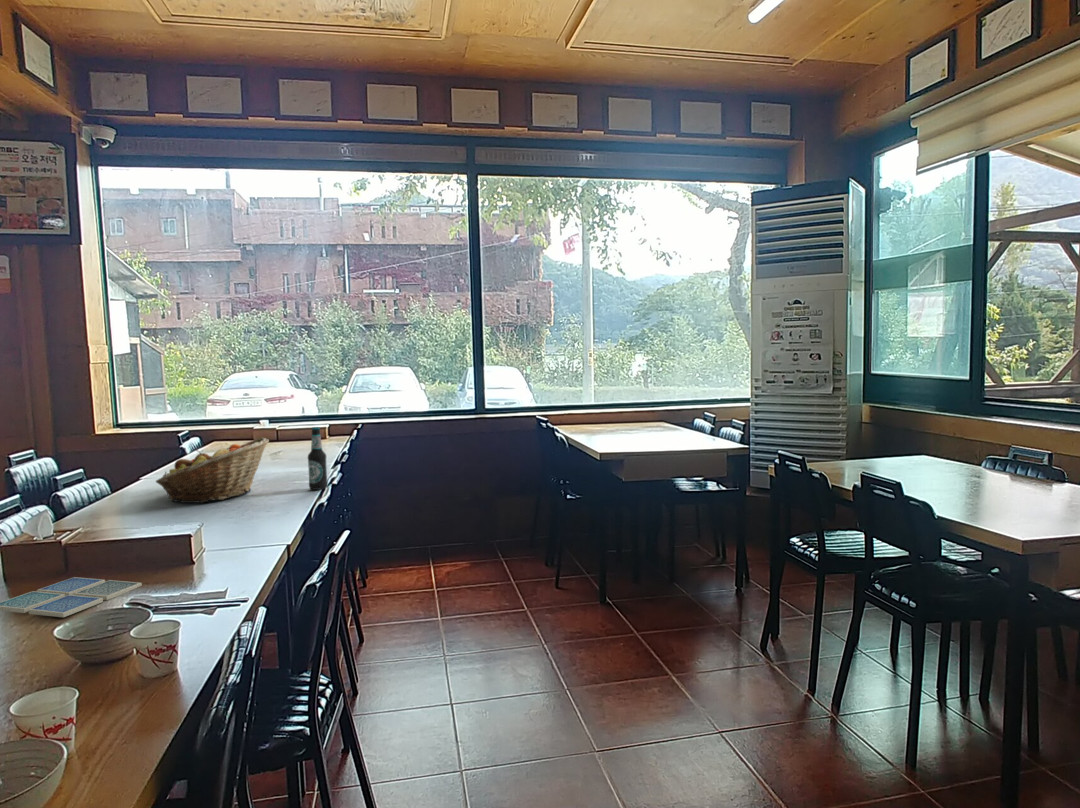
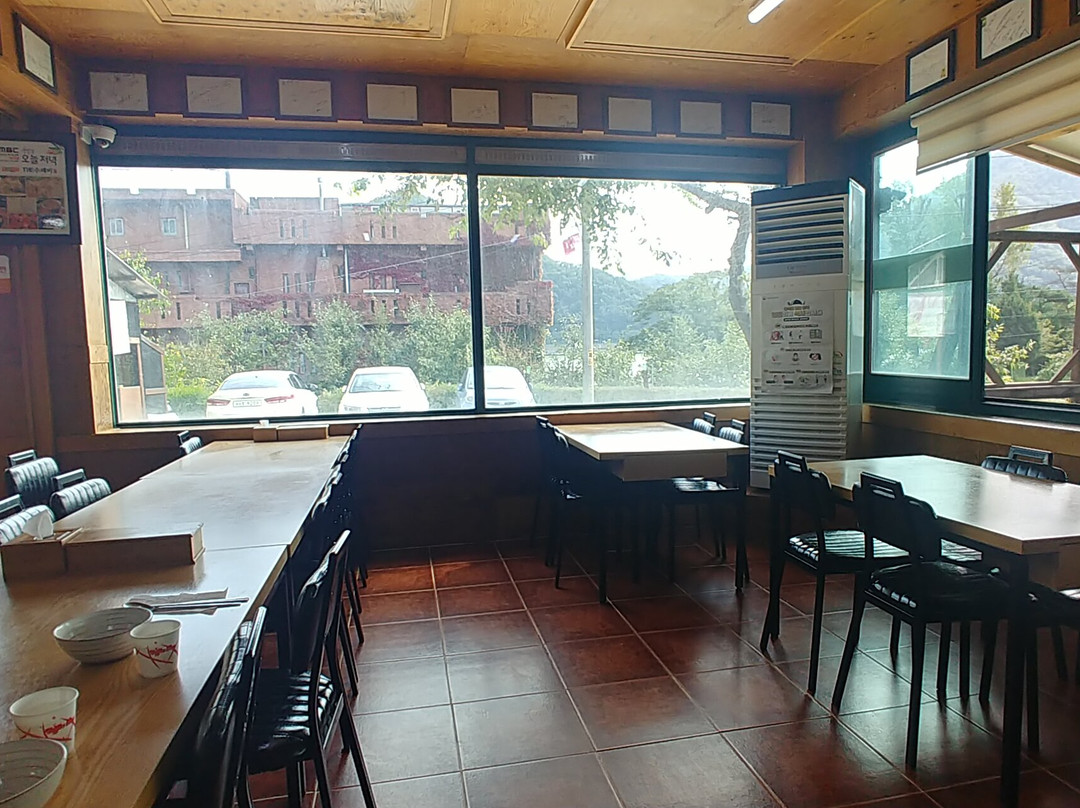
- fruit basket [155,437,270,504]
- bottle [307,426,329,491]
- drink coaster [0,576,143,618]
